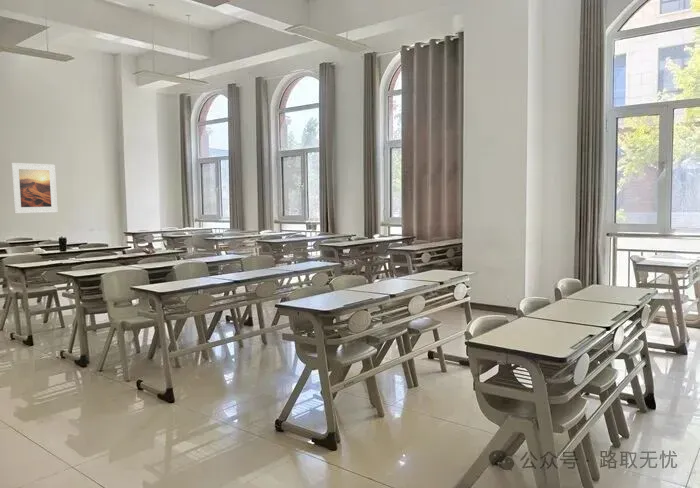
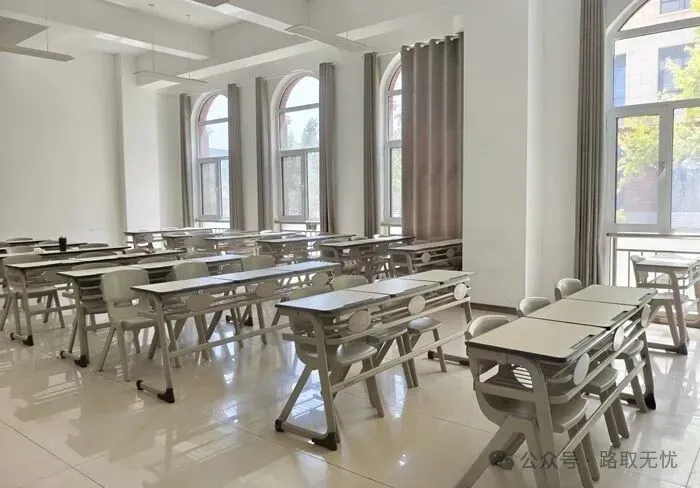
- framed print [10,162,59,214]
